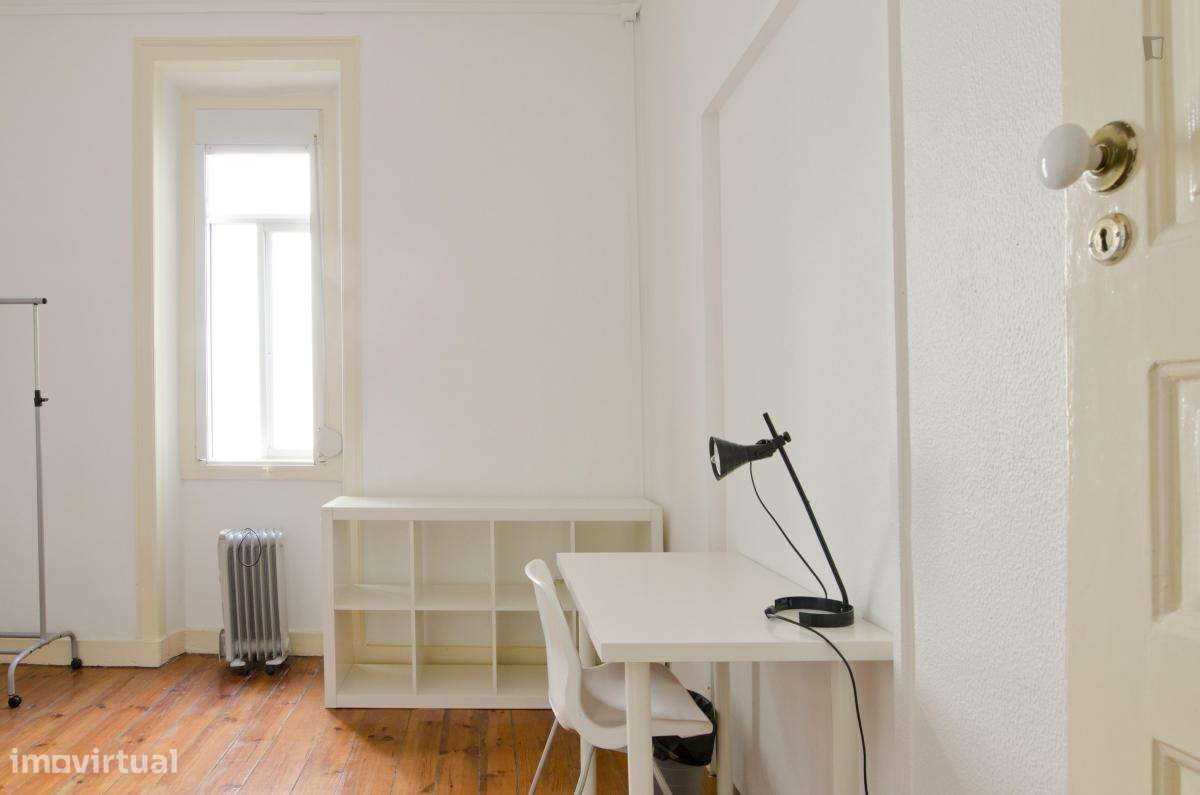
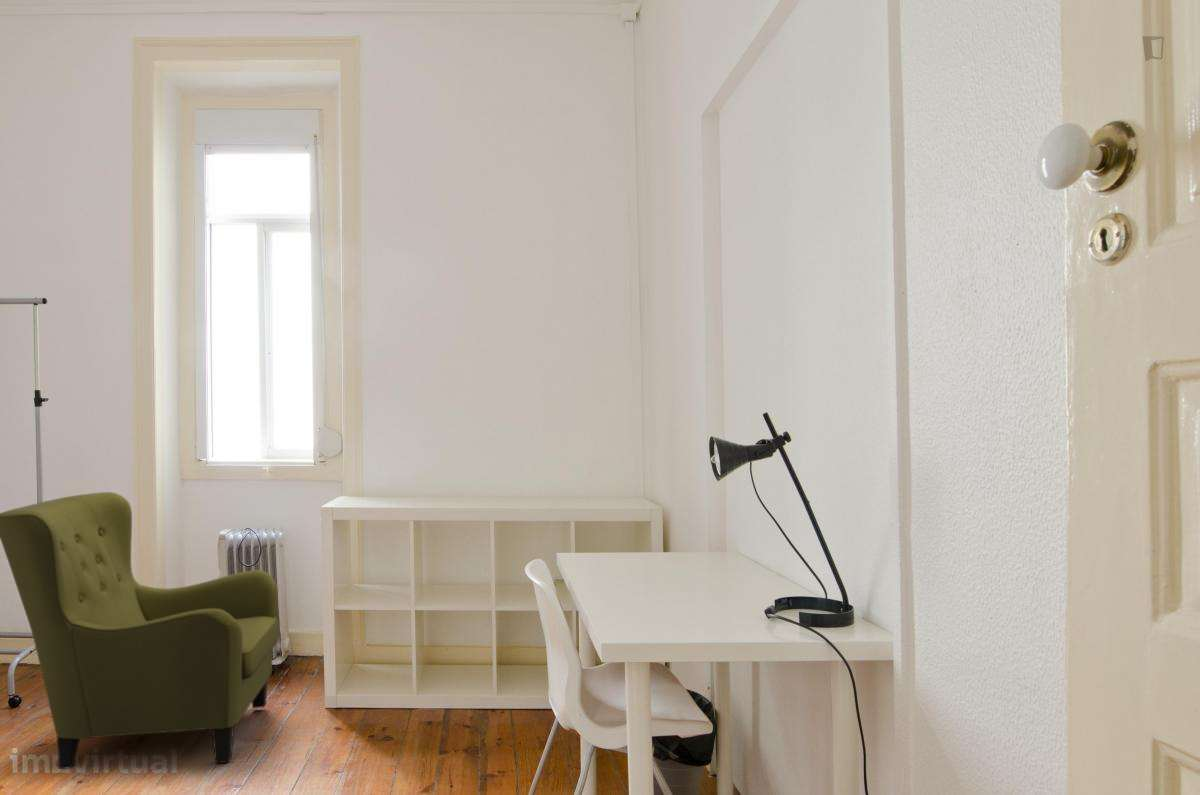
+ armchair [0,491,280,770]
